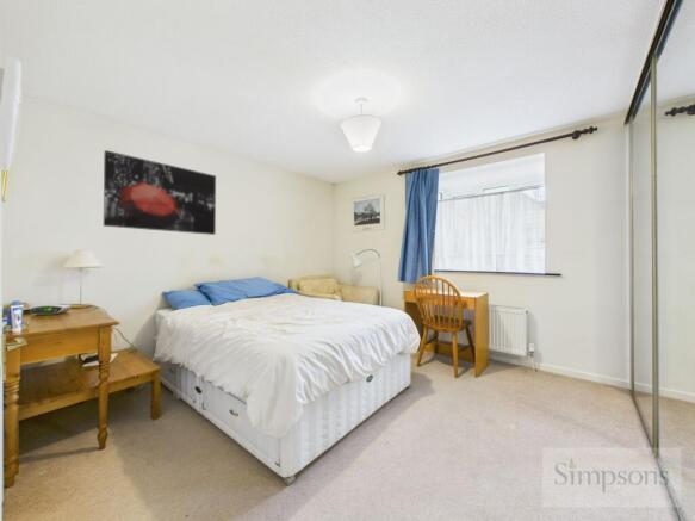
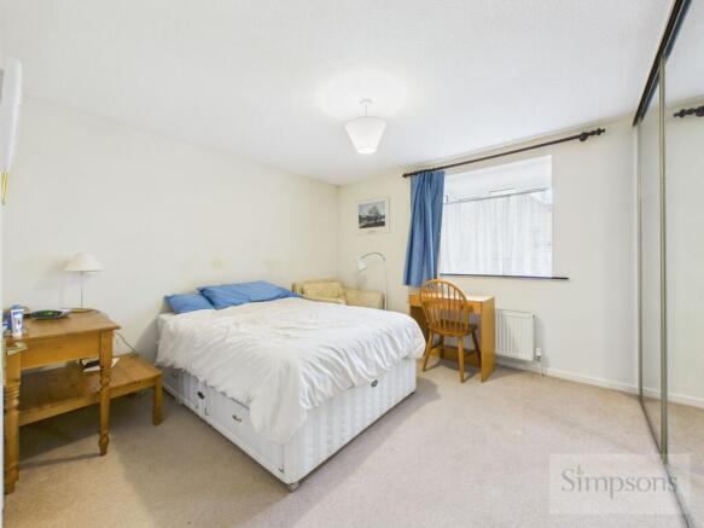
- wall art [103,149,217,236]
